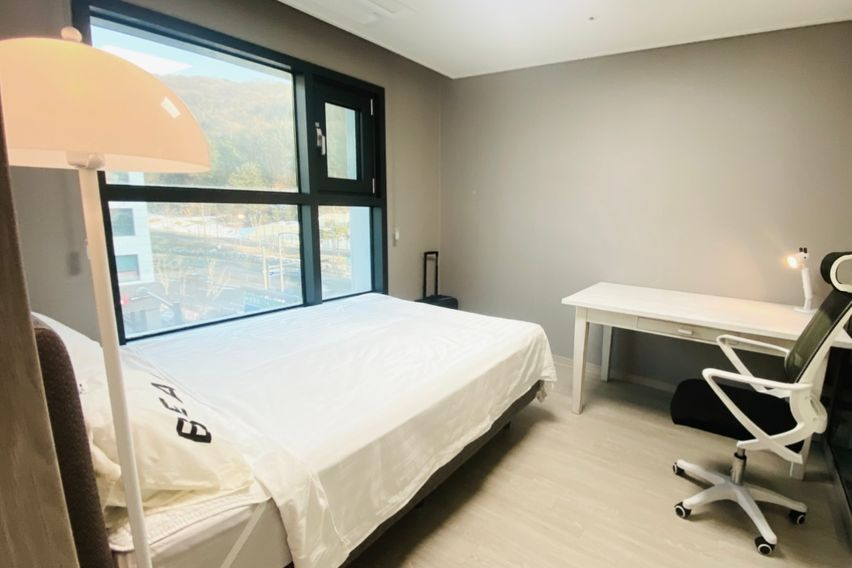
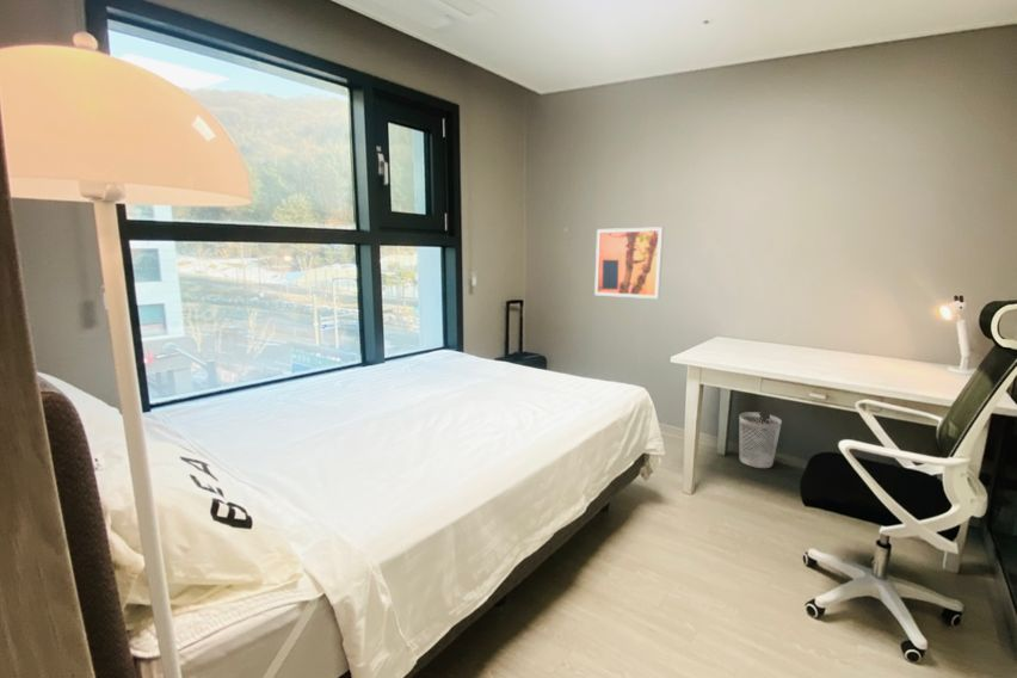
+ wall art [593,226,665,300]
+ wastebasket [738,411,783,469]
